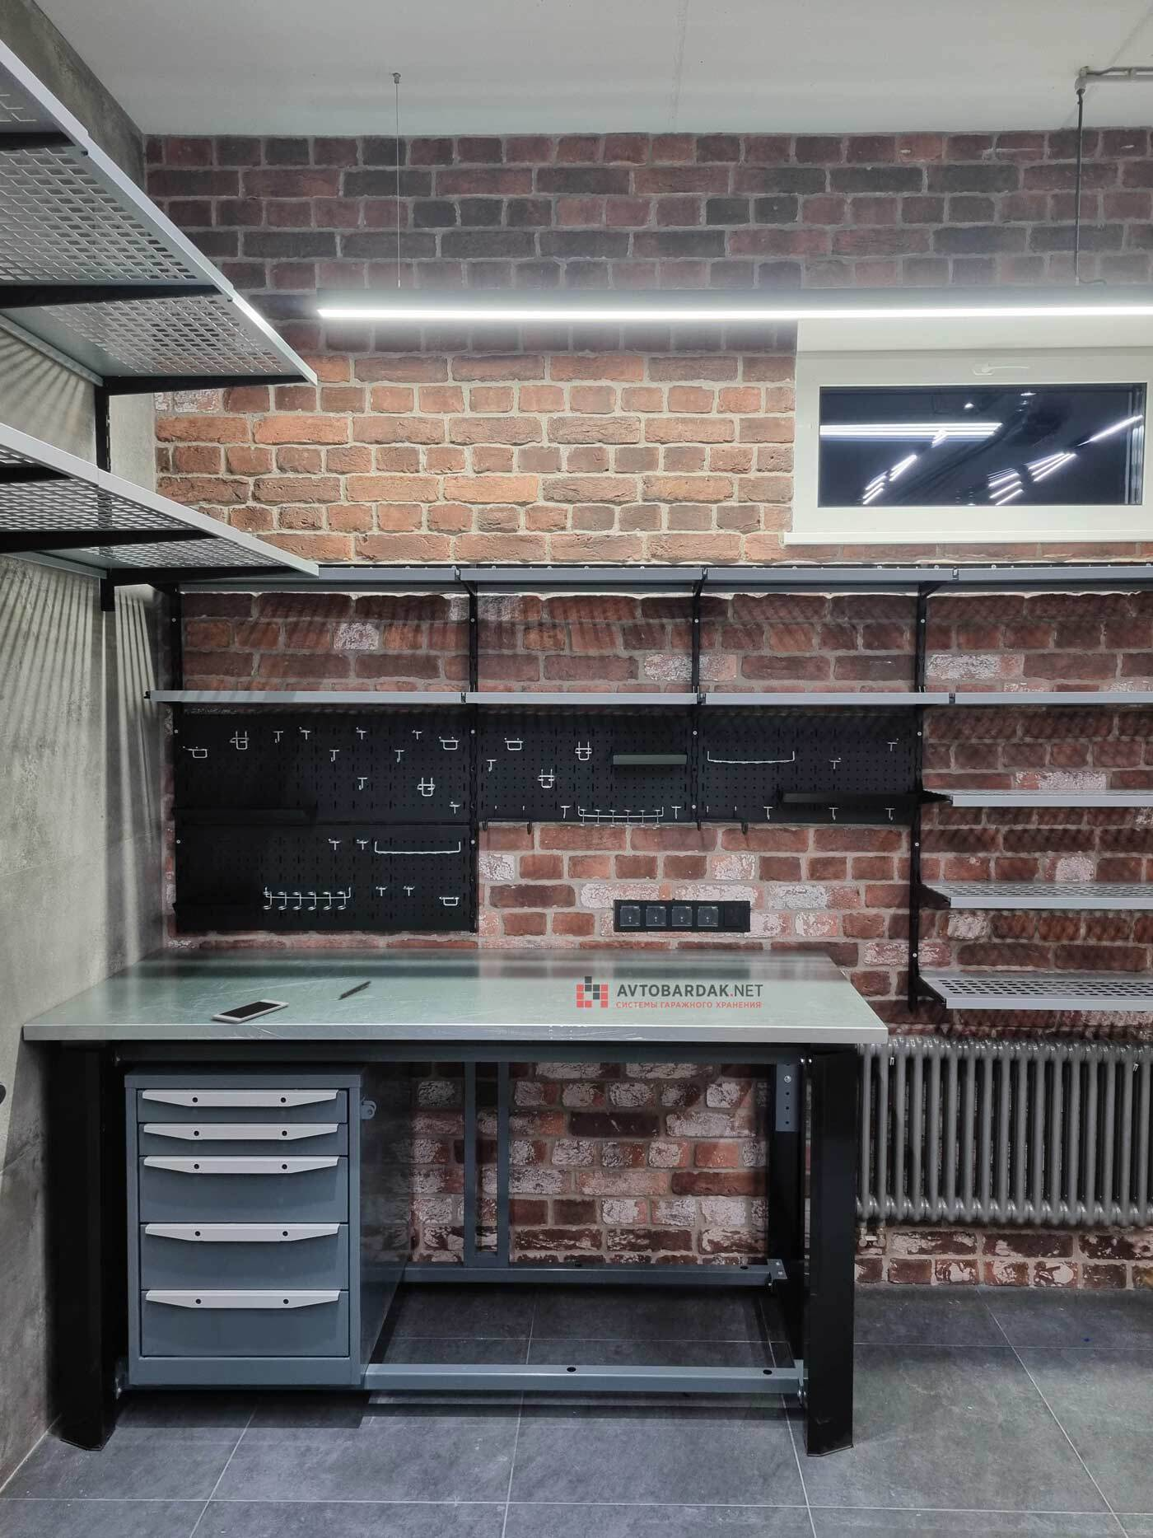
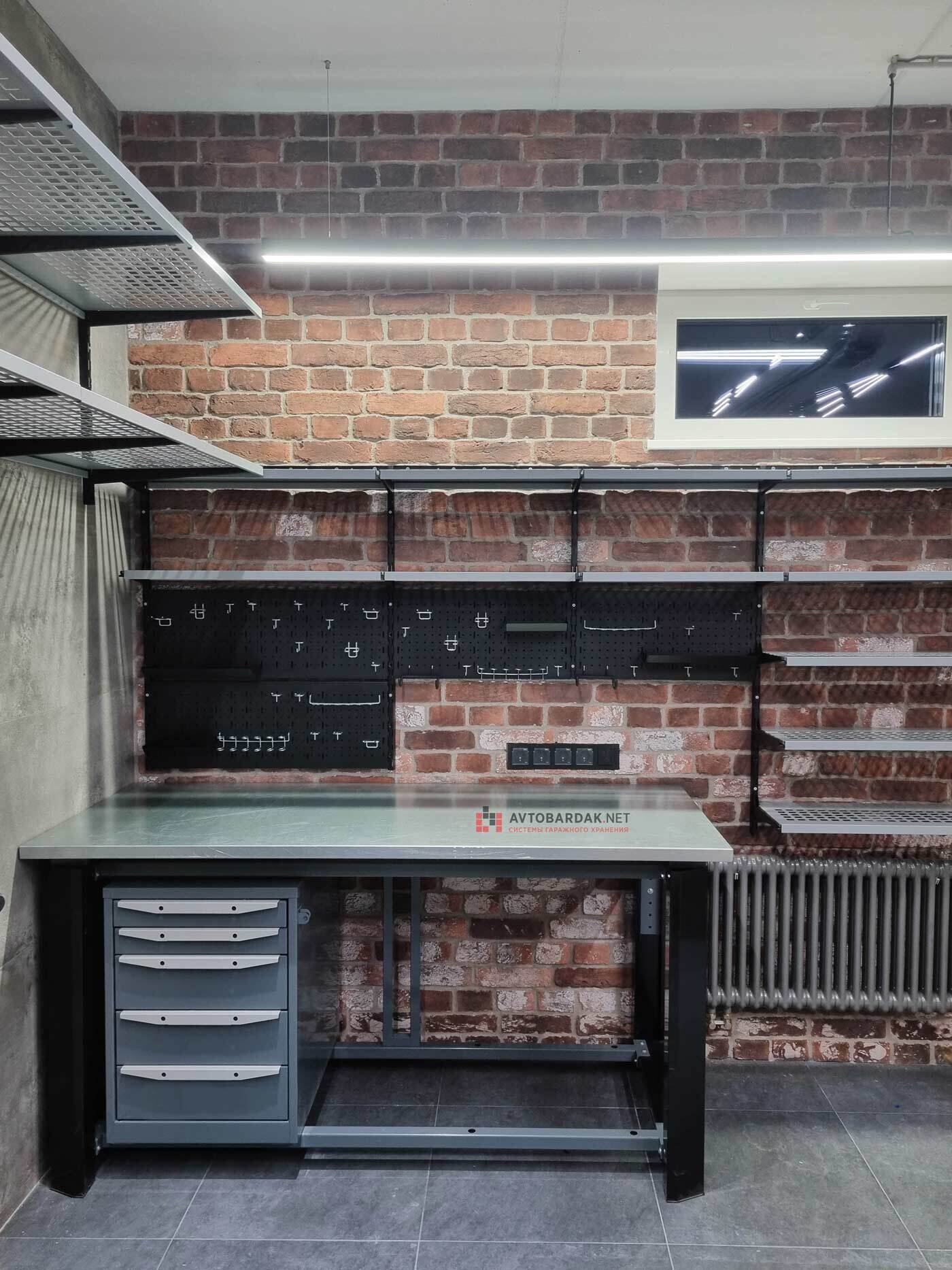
- cell phone [212,998,289,1025]
- pen [338,980,372,998]
